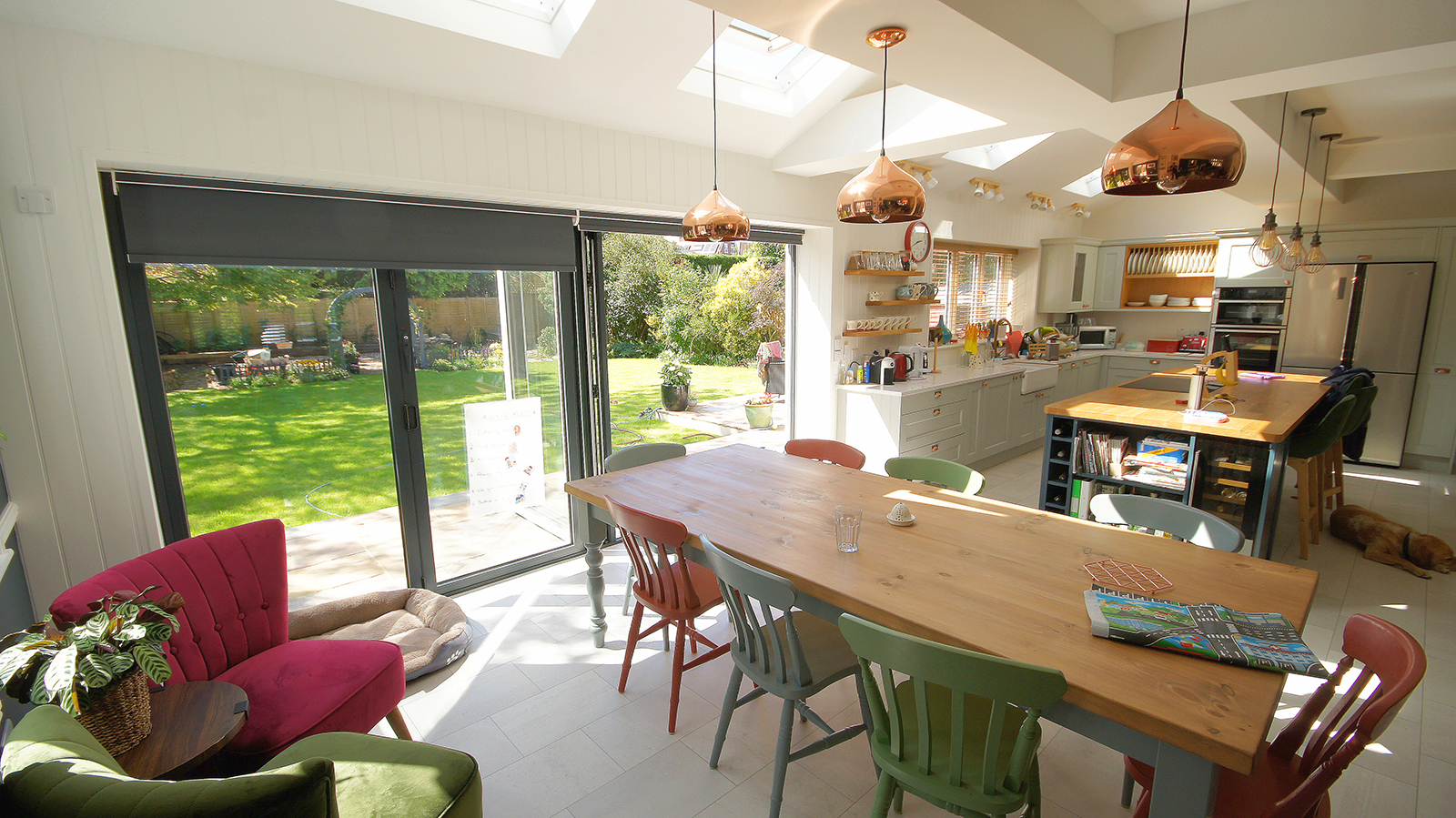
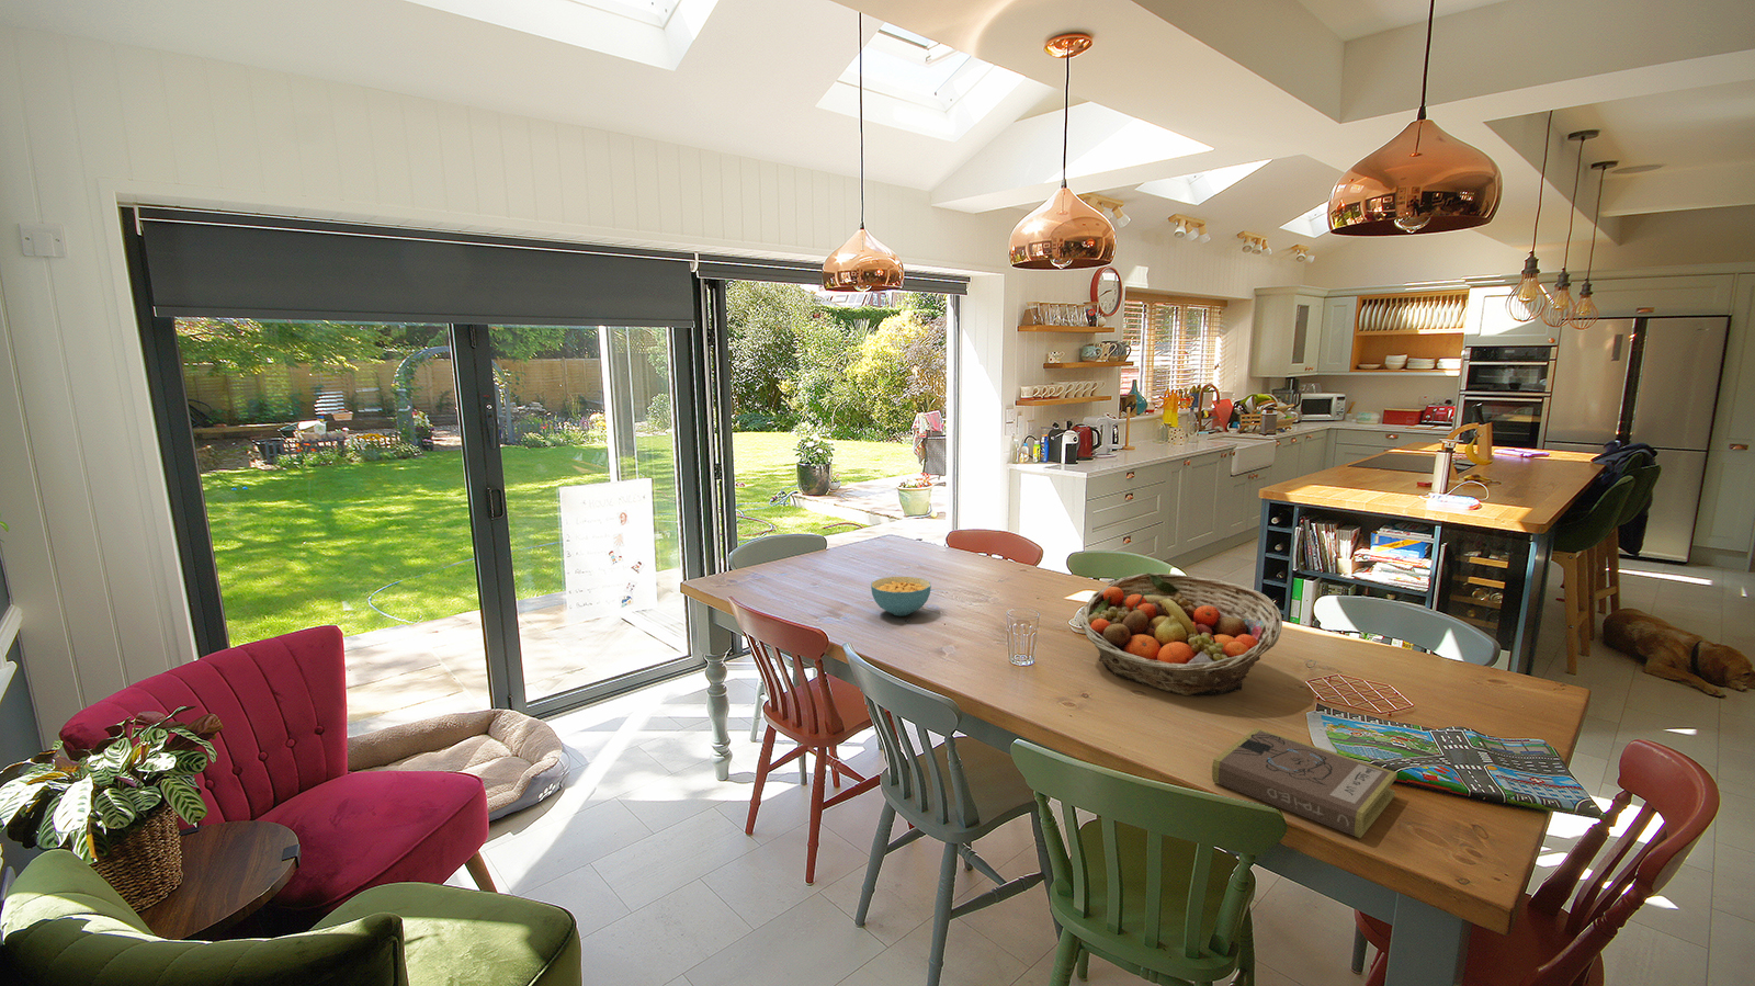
+ cereal bowl [870,576,932,616]
+ book [1211,727,1398,839]
+ fruit basket [1079,571,1284,698]
